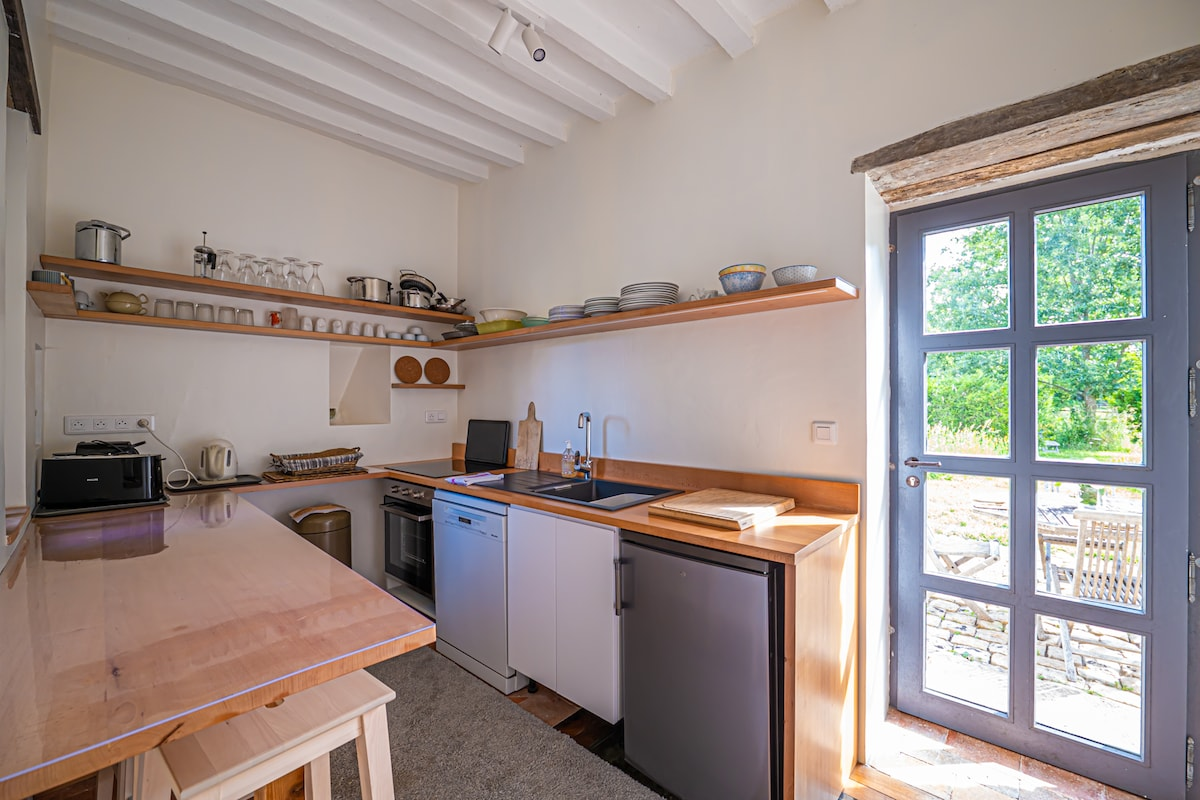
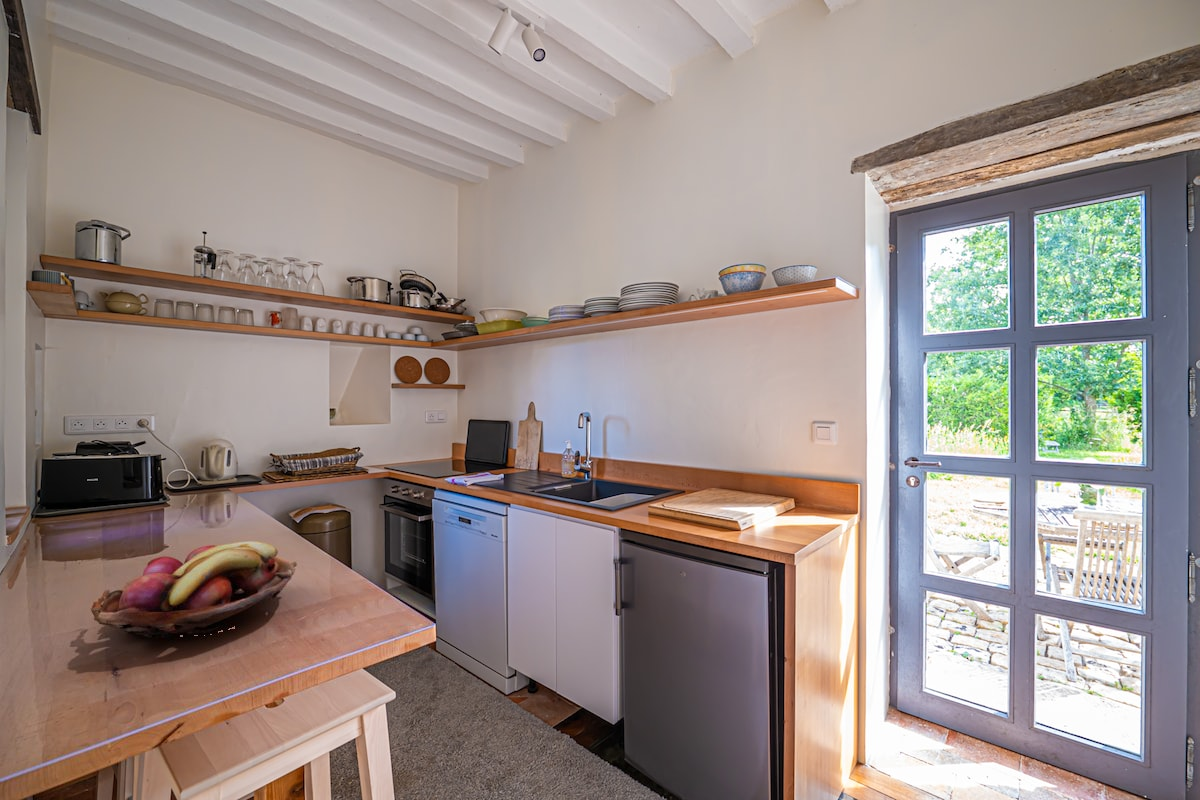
+ fruit basket [90,540,298,639]
